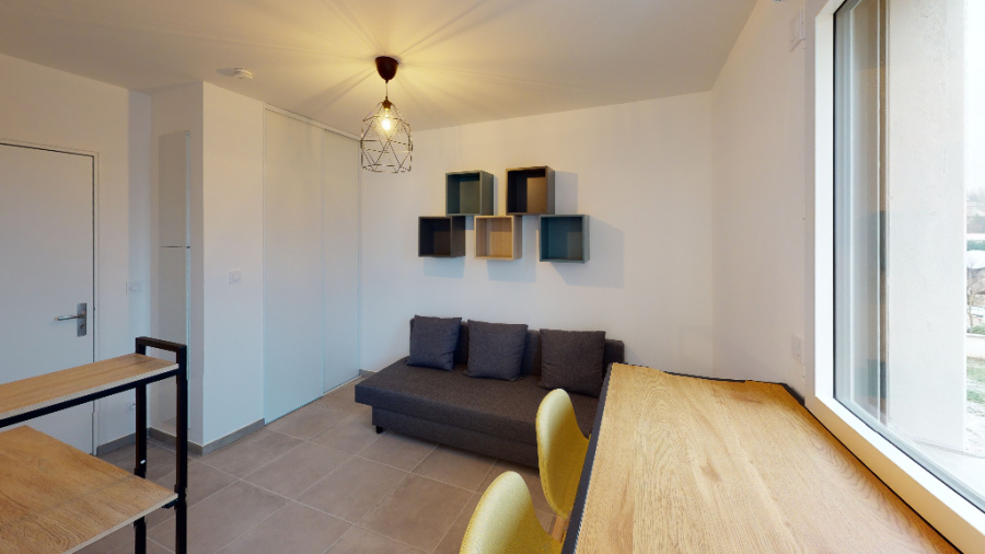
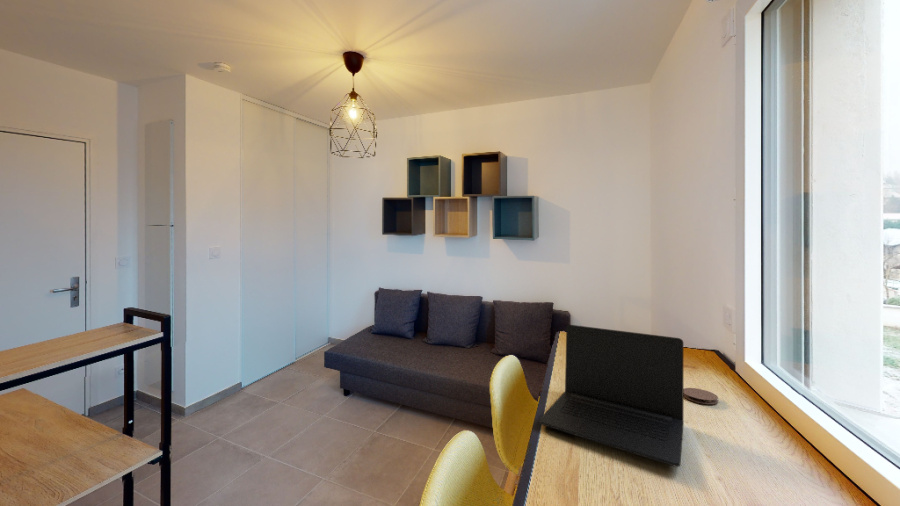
+ laptop [539,324,685,468]
+ coaster [683,387,719,405]
